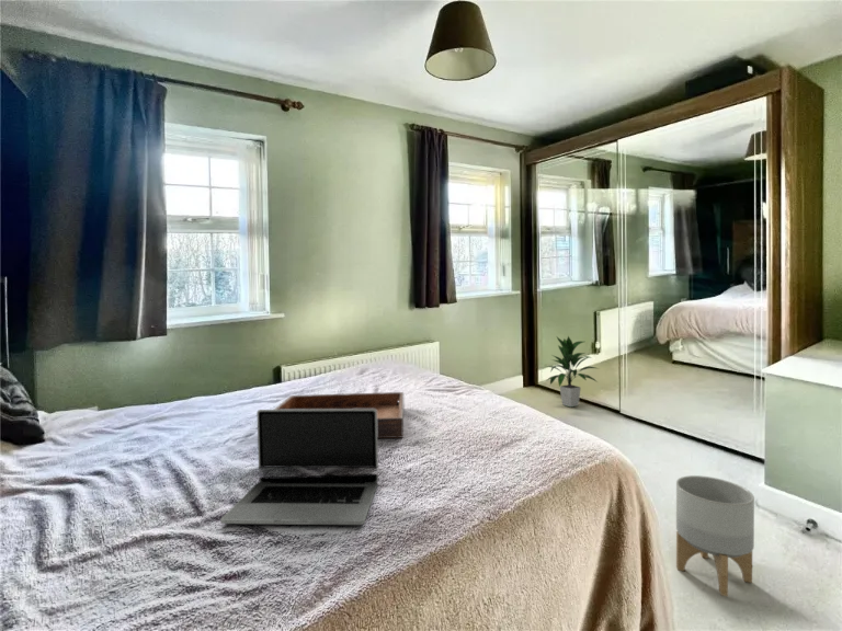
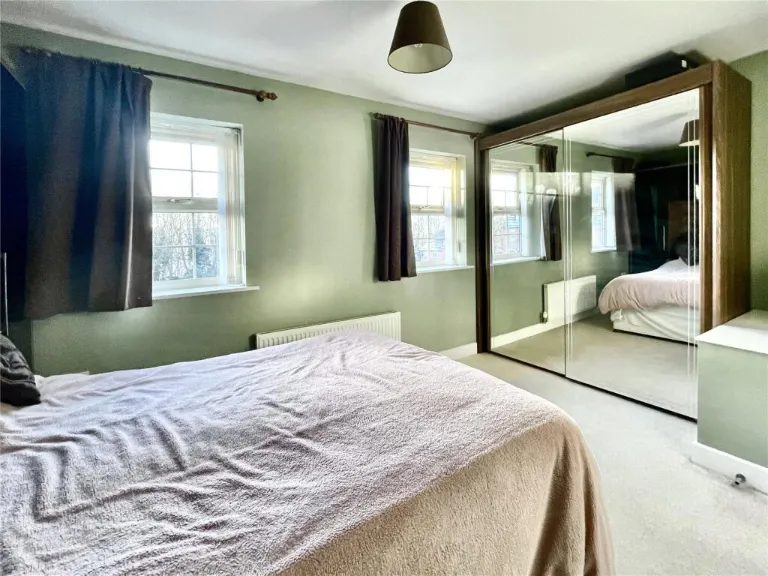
- indoor plant [545,335,600,408]
- serving tray [273,391,405,439]
- planter [675,474,755,597]
- laptop [219,409,379,526]
